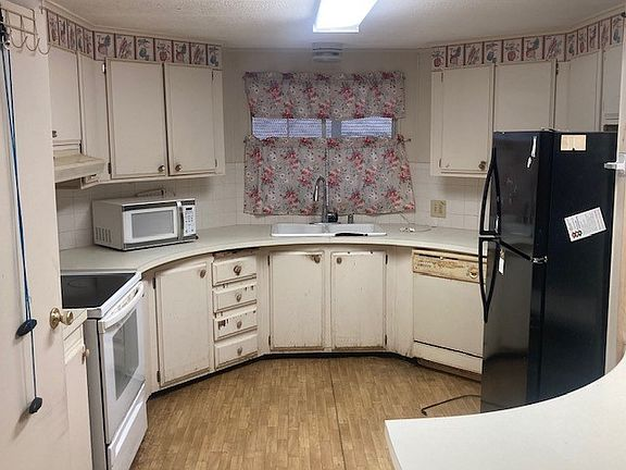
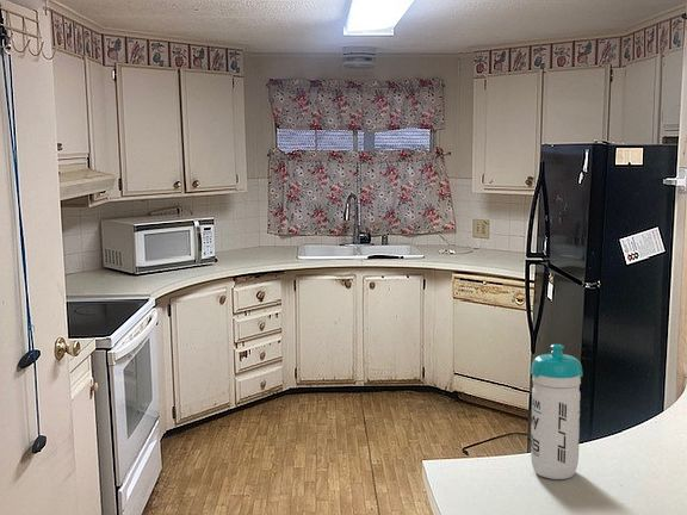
+ water bottle [530,343,583,480]
